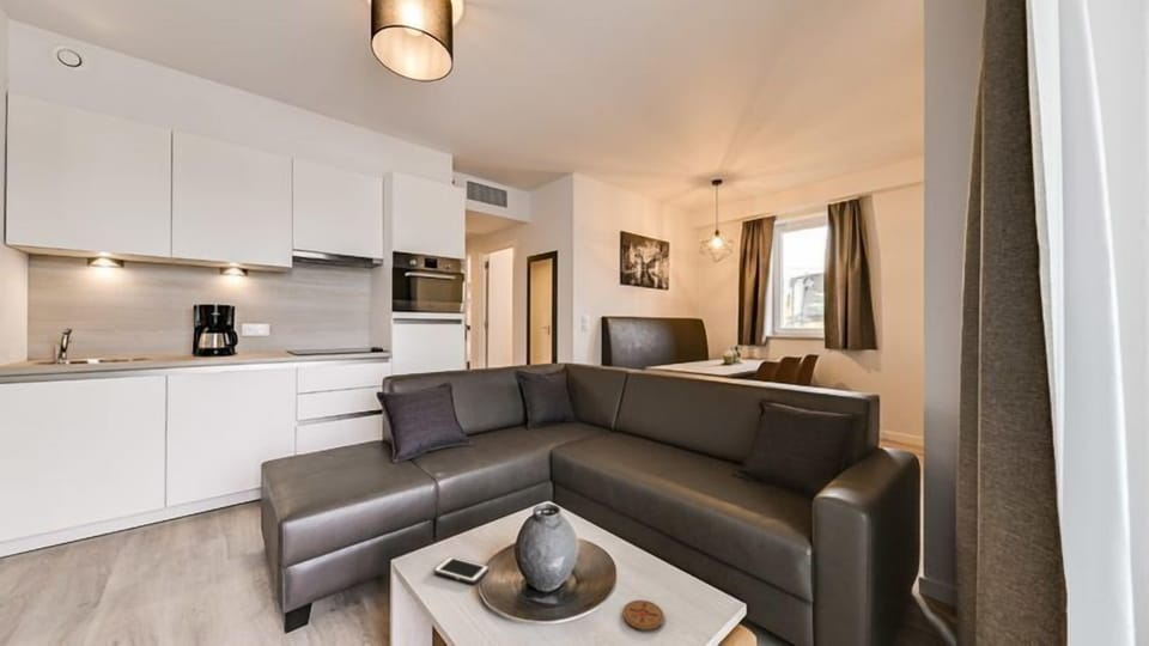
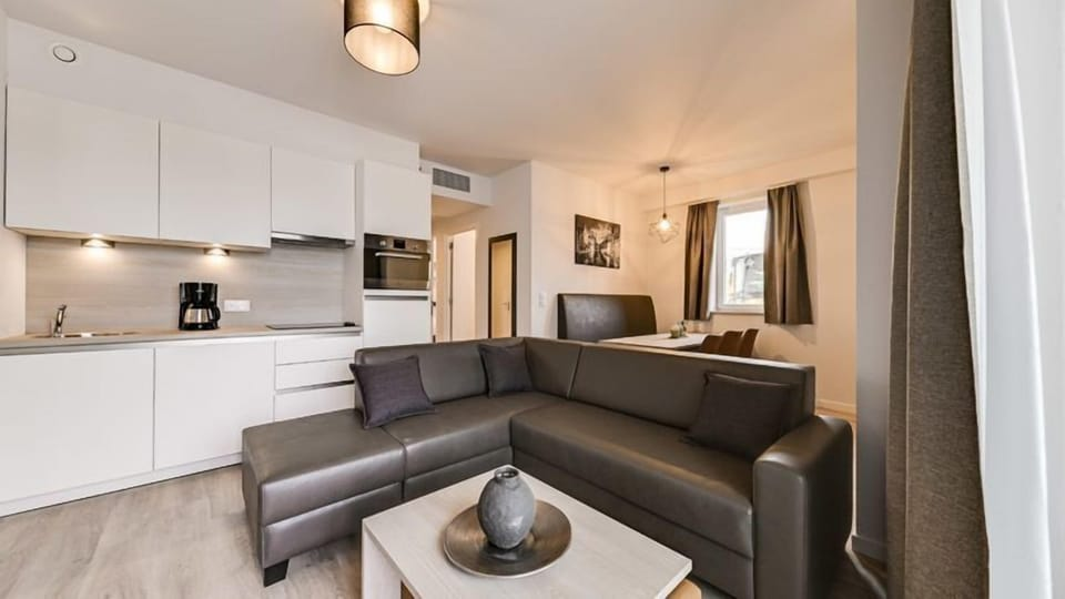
- coaster [622,599,665,632]
- cell phone [432,555,490,585]
